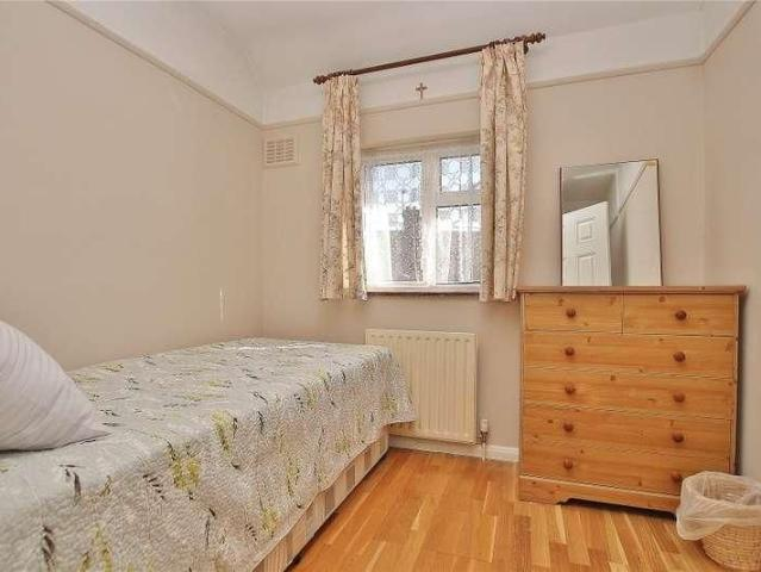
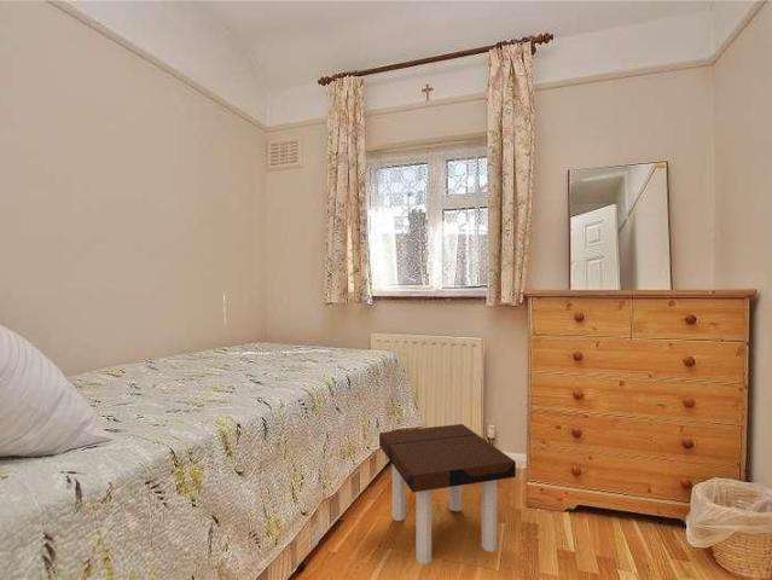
+ side table [378,423,517,566]
